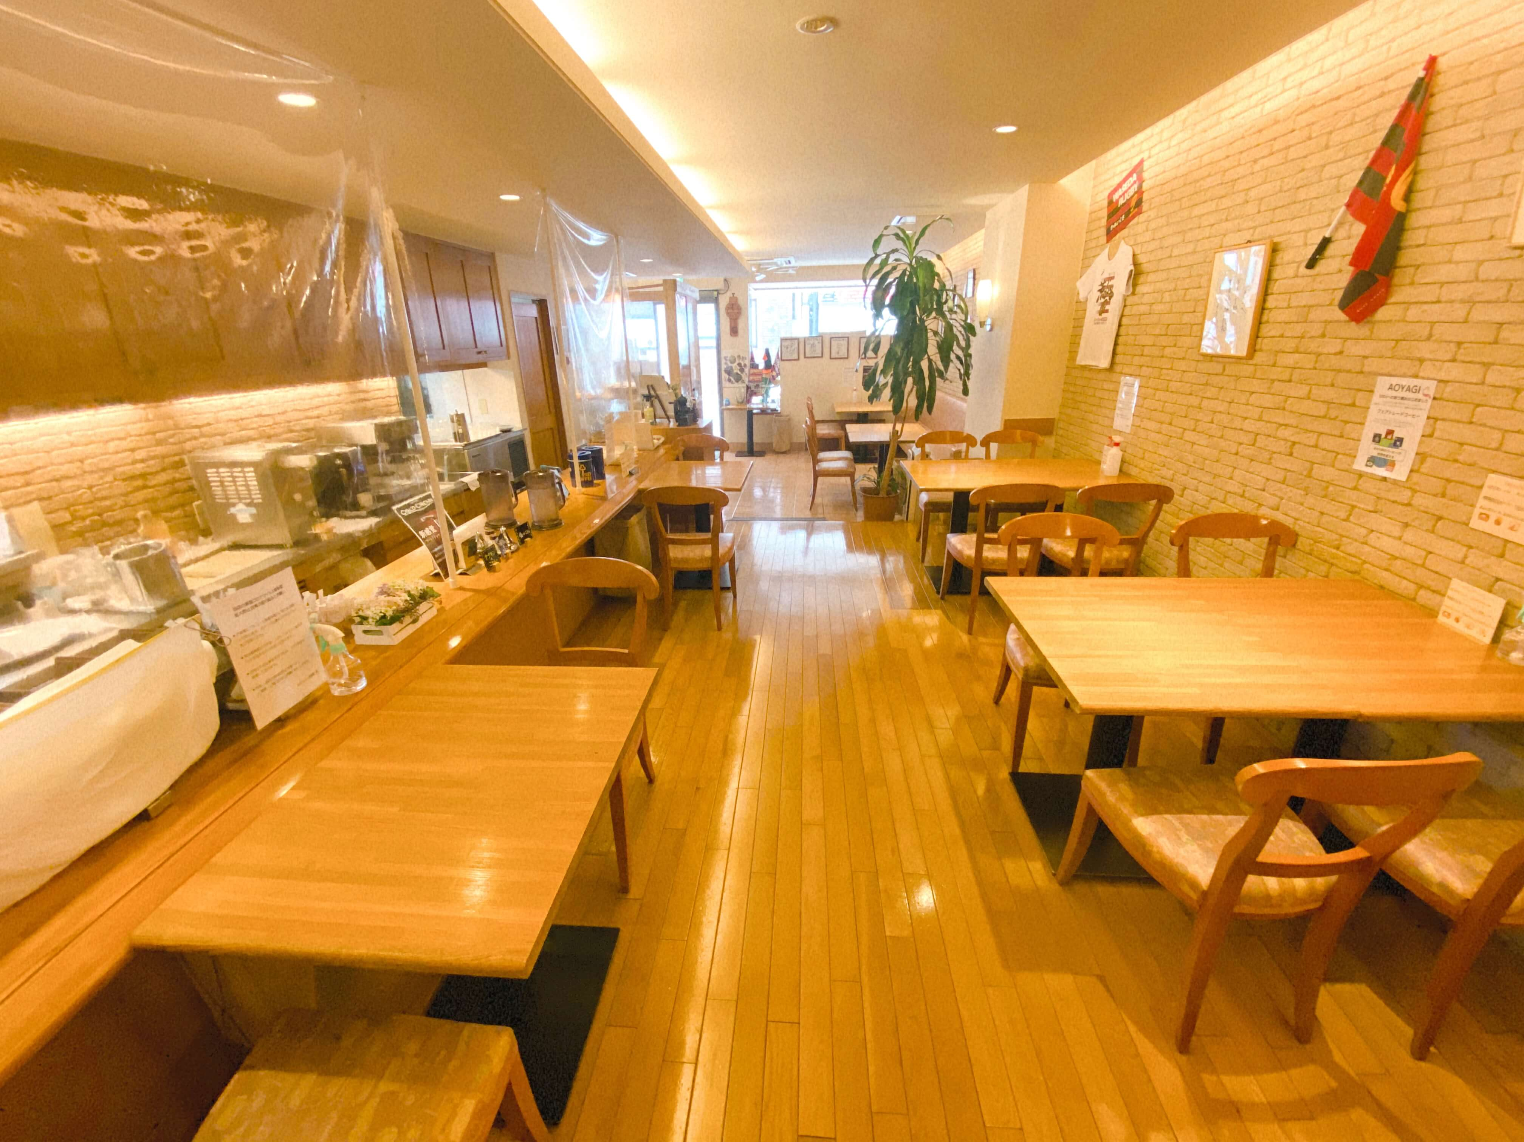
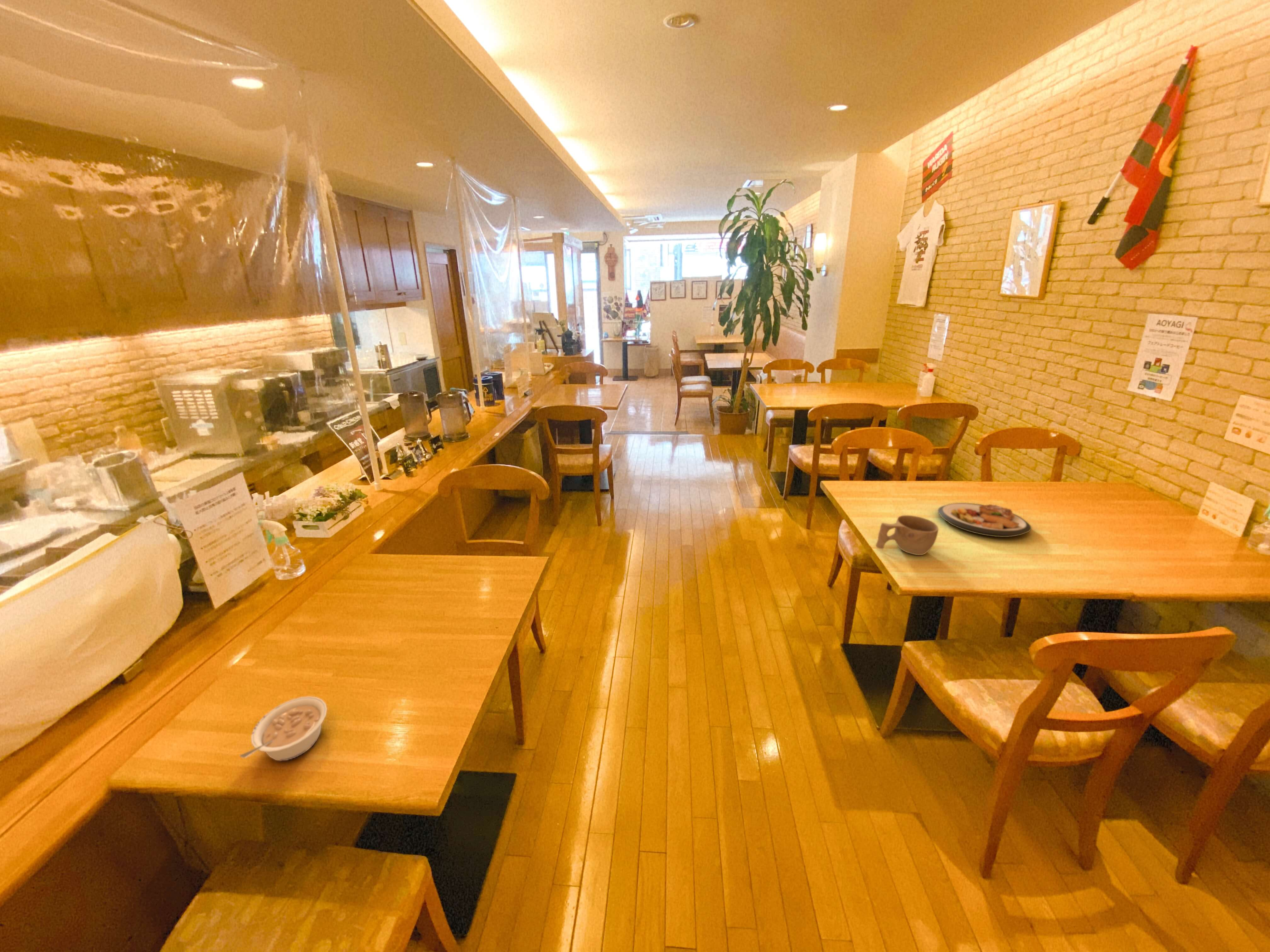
+ cup [875,515,939,555]
+ legume [239,696,328,761]
+ plate [937,502,1032,537]
